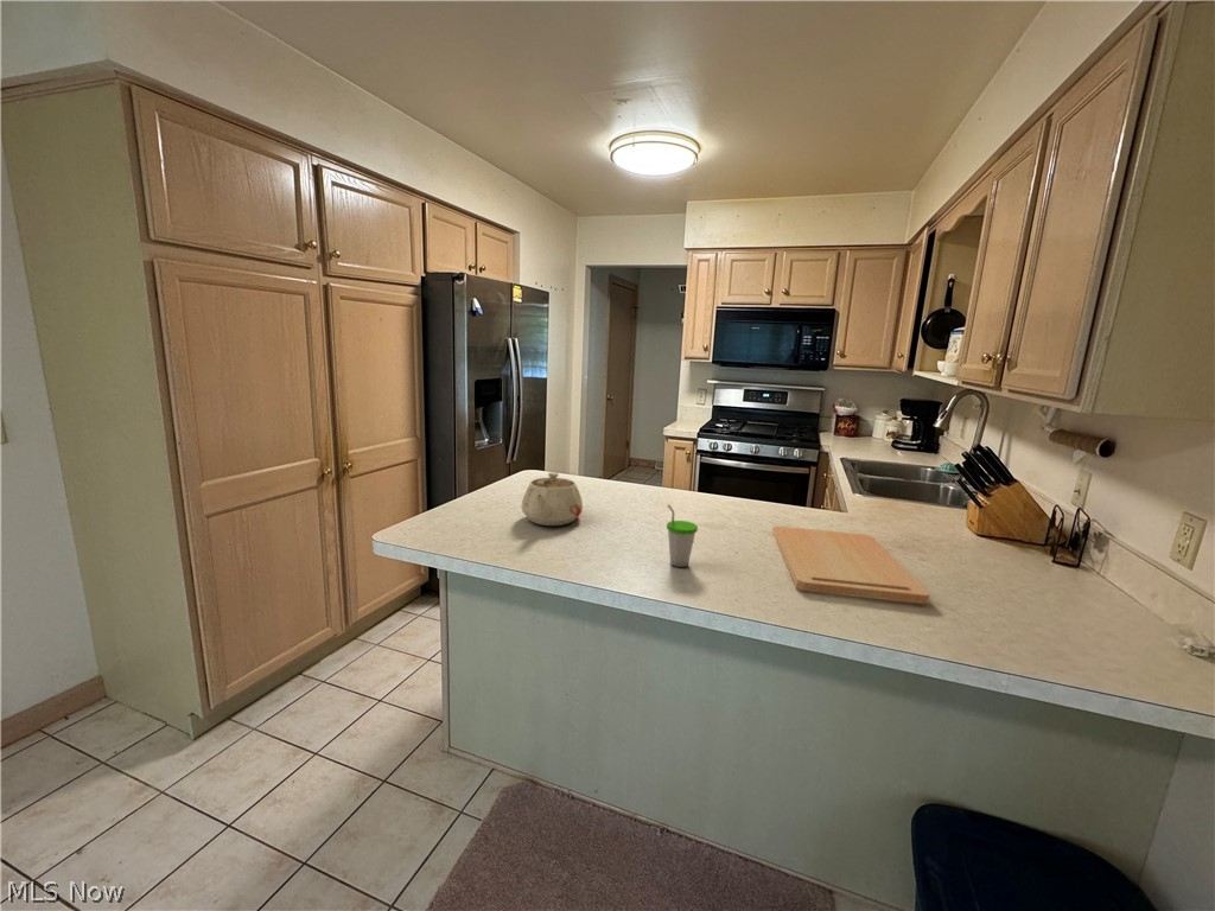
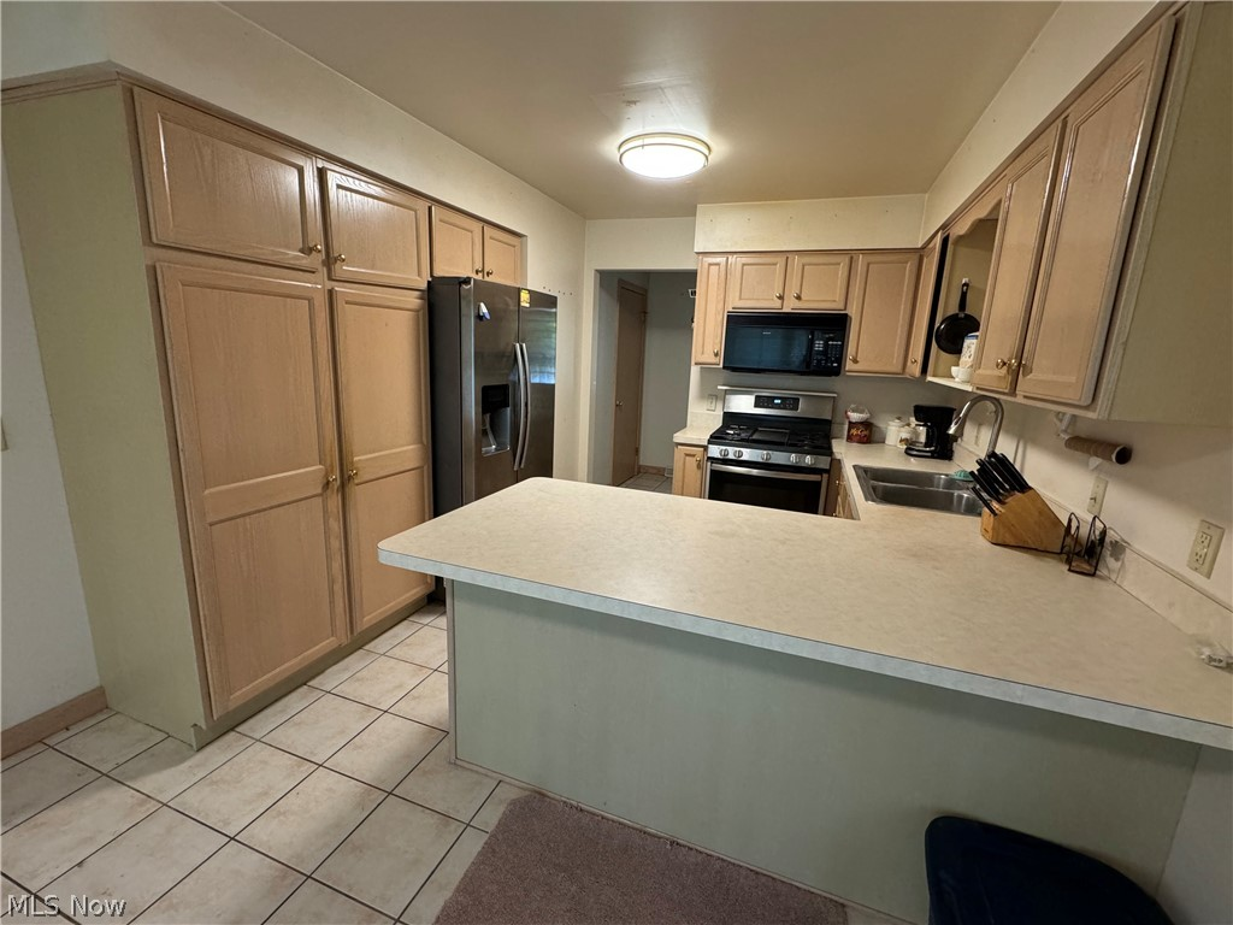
- cutting board [771,525,931,605]
- cup [666,503,699,568]
- teapot [520,471,584,527]
